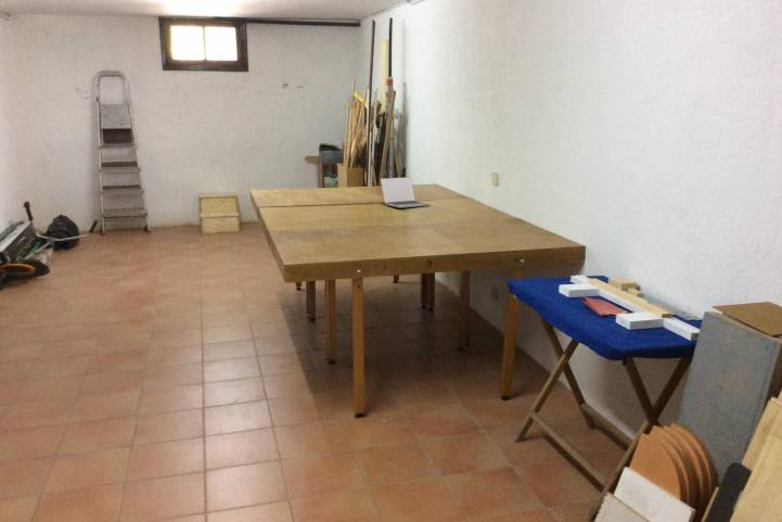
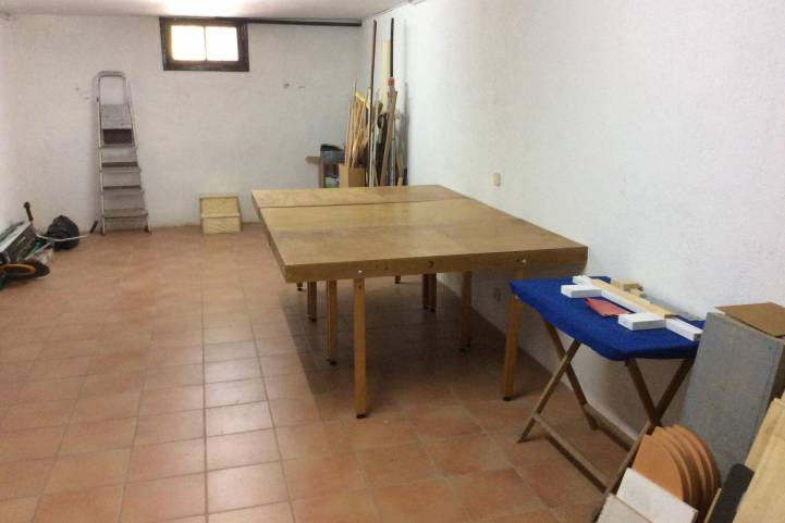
- laptop [380,176,432,209]
